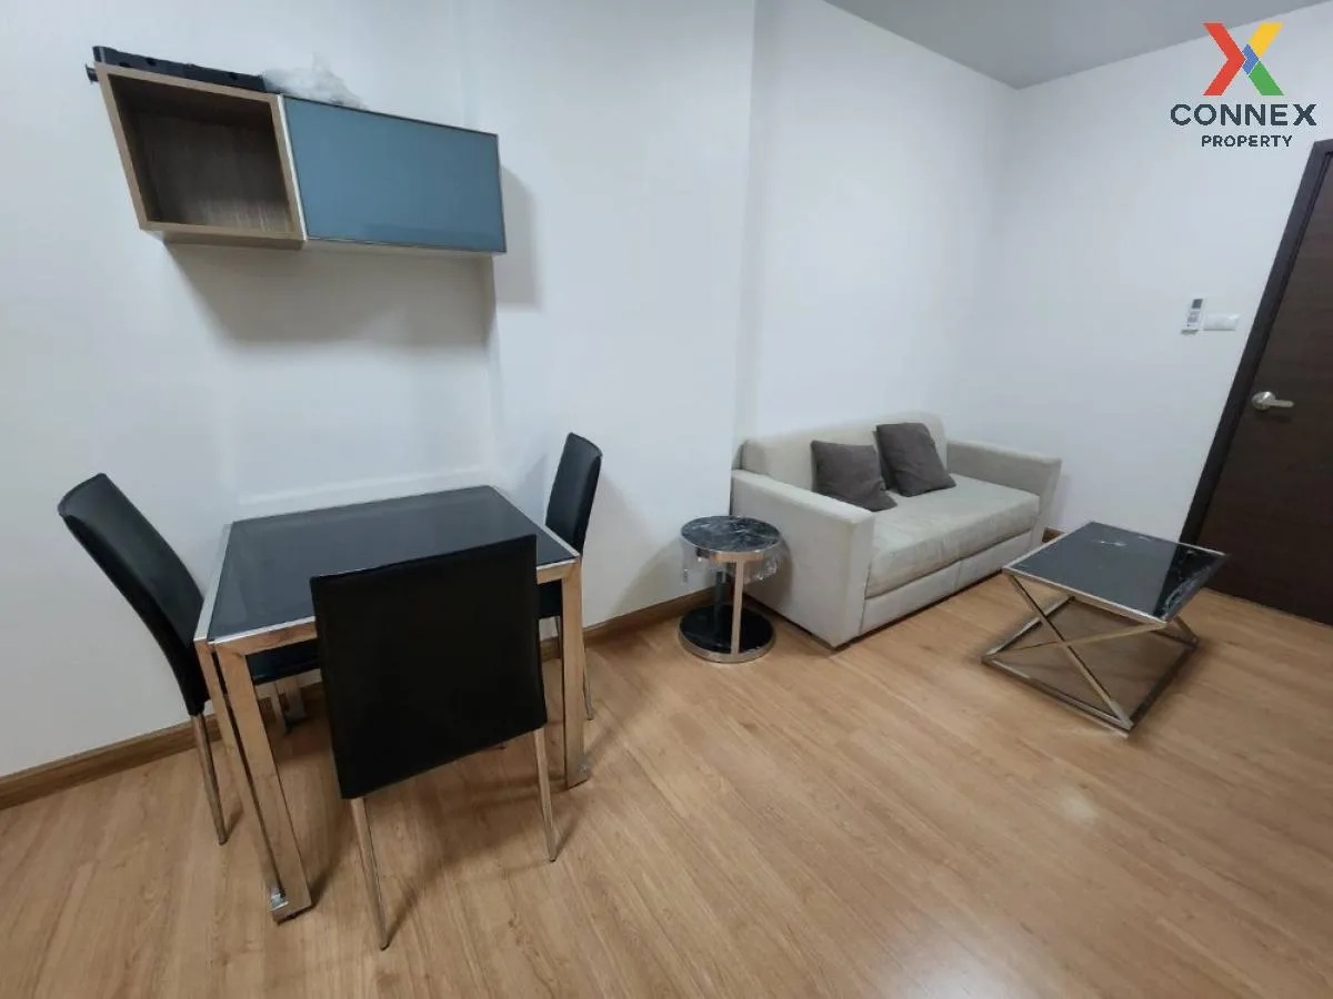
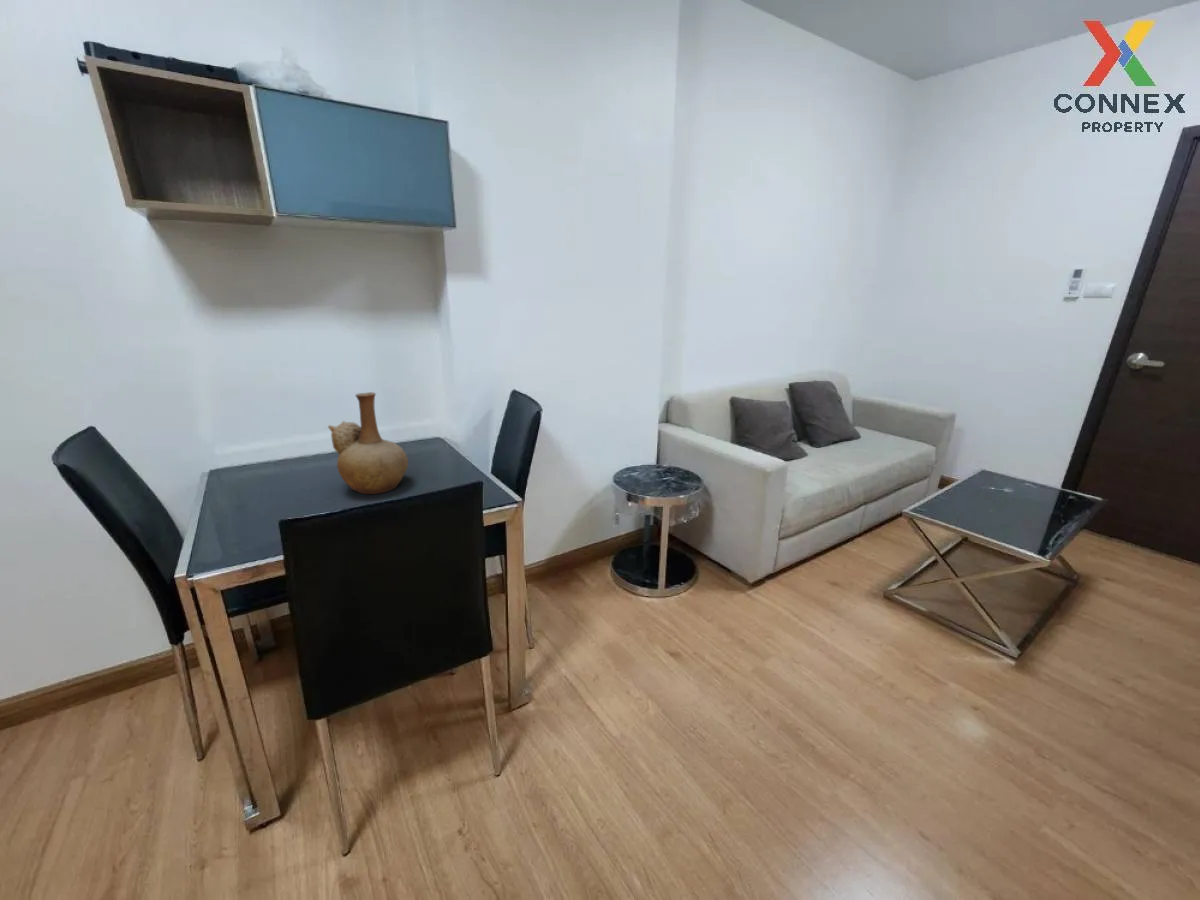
+ vase [327,391,409,495]
